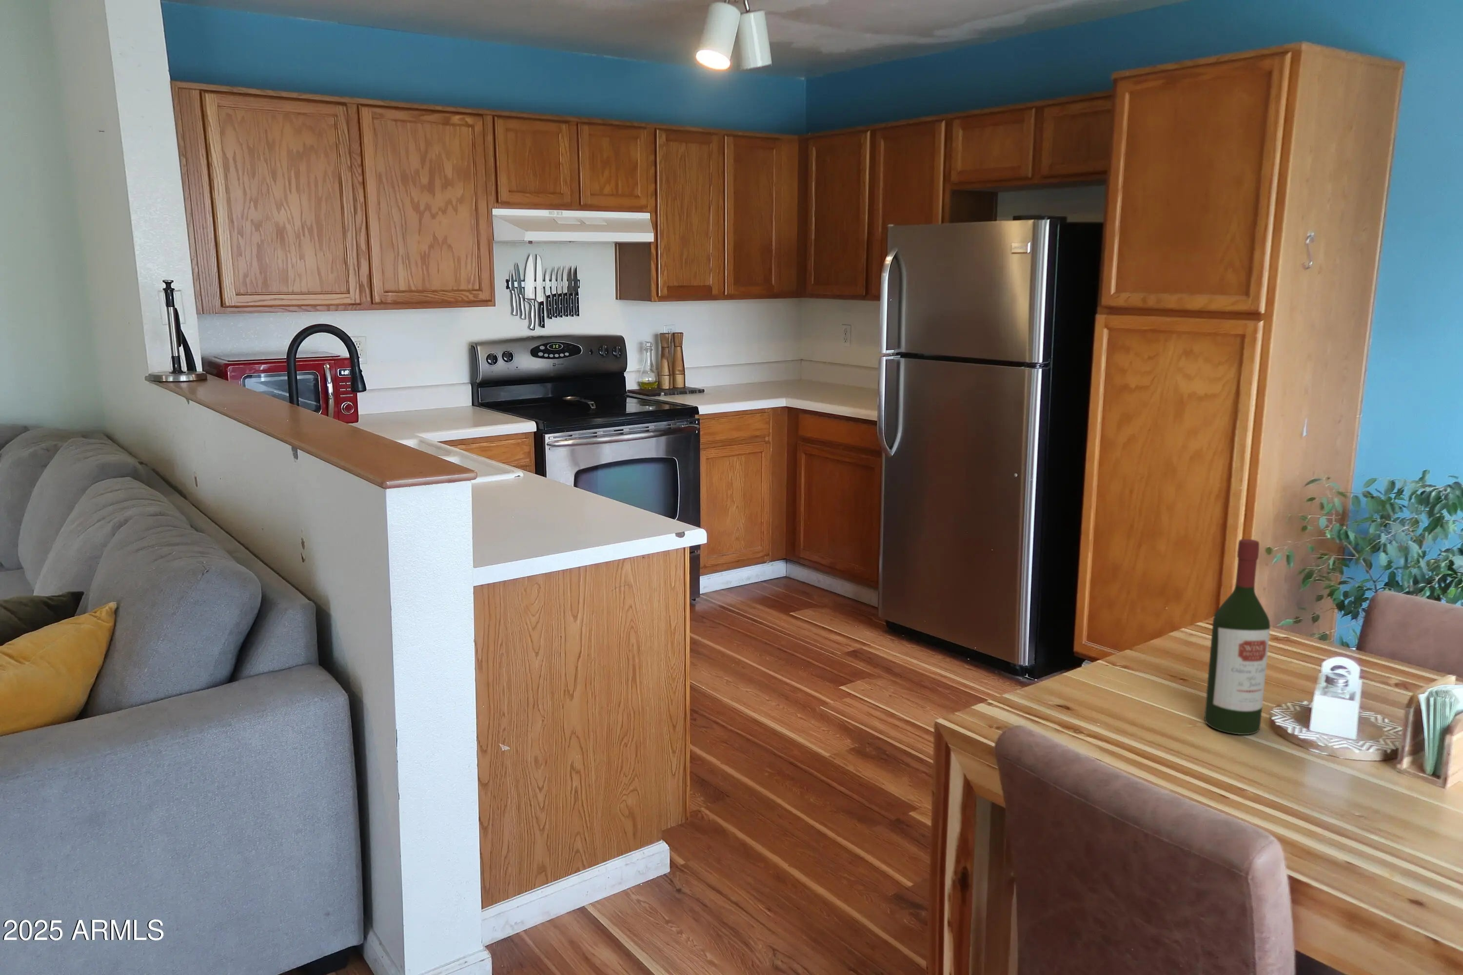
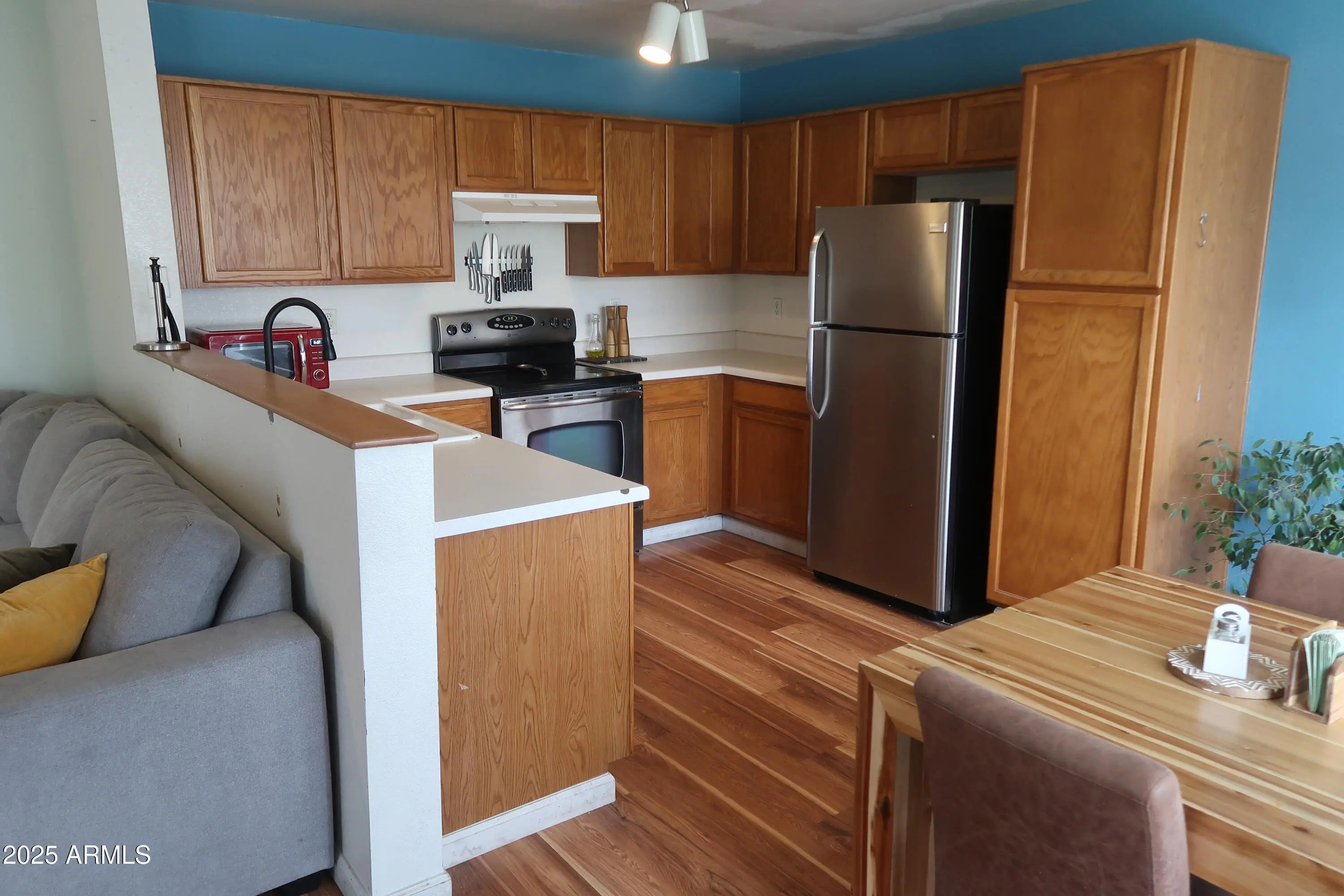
- wine bottle [1204,539,1270,736]
